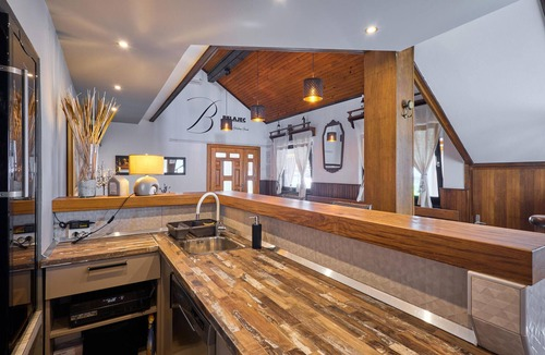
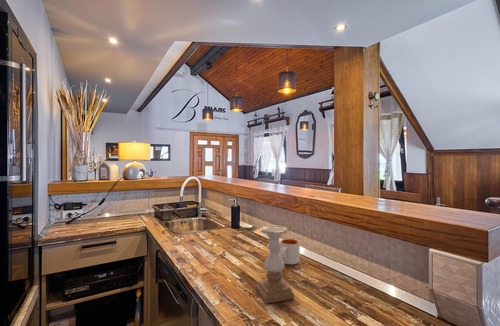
+ candle holder [255,224,295,305]
+ mug [279,238,301,265]
